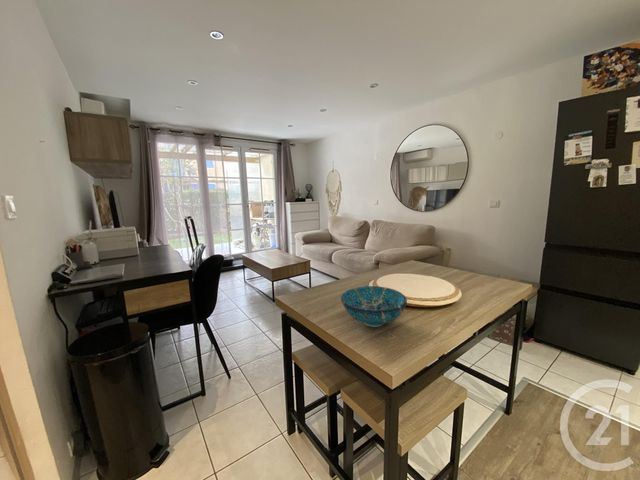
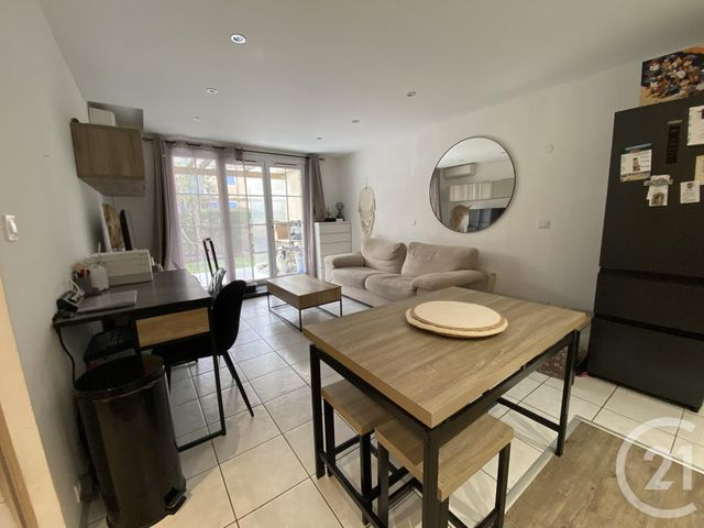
- decorative bowl [340,285,408,328]
